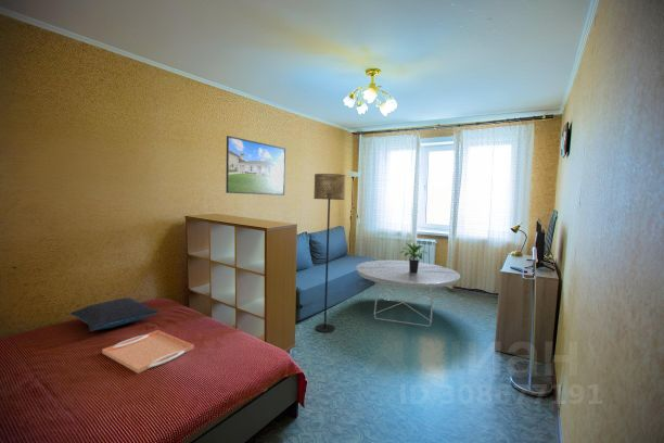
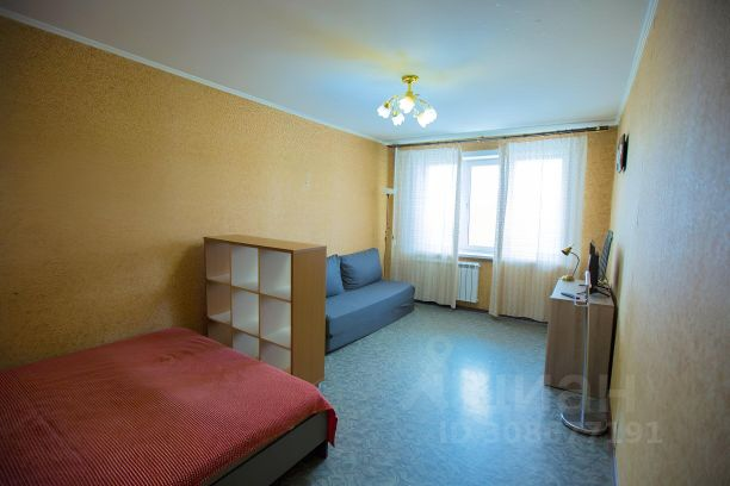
- floor lamp [312,173,346,333]
- coffee table [355,260,461,328]
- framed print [225,135,286,197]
- serving tray [101,329,195,375]
- potted plant [399,242,427,274]
- pillow [69,296,161,332]
